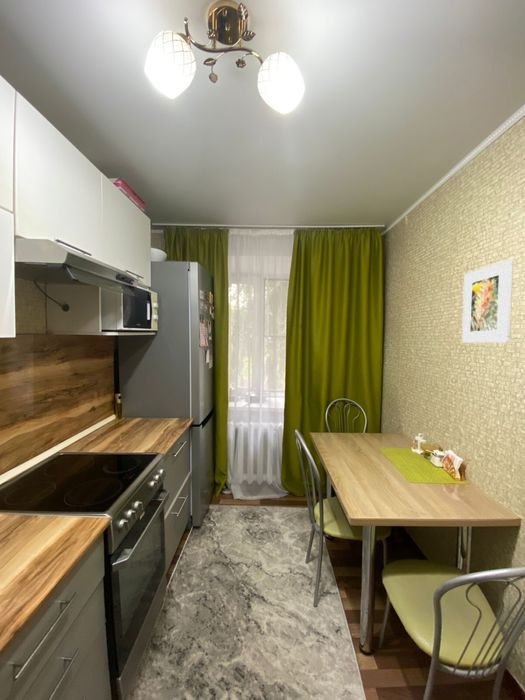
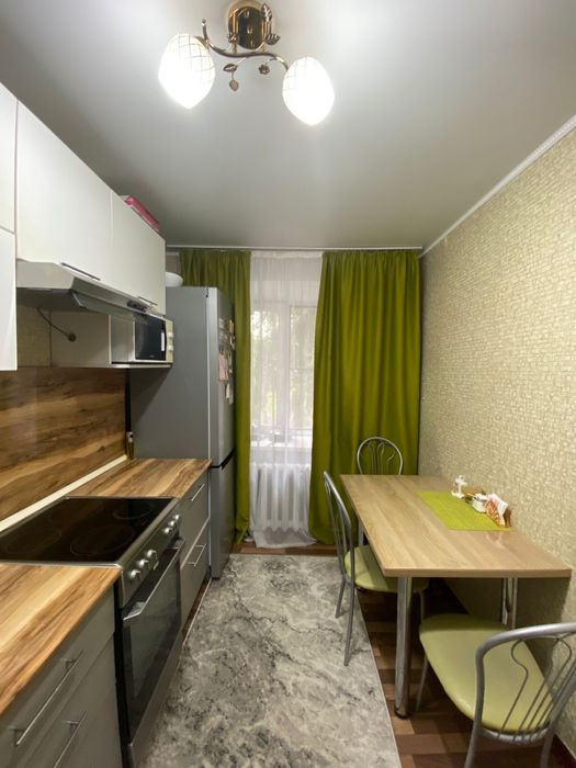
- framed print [461,258,514,344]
